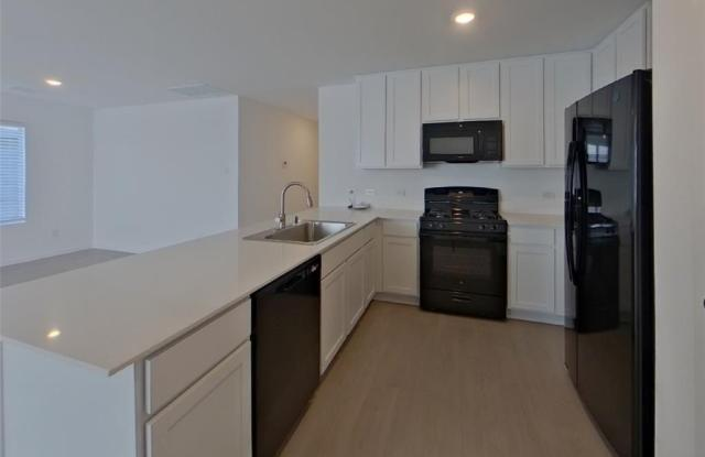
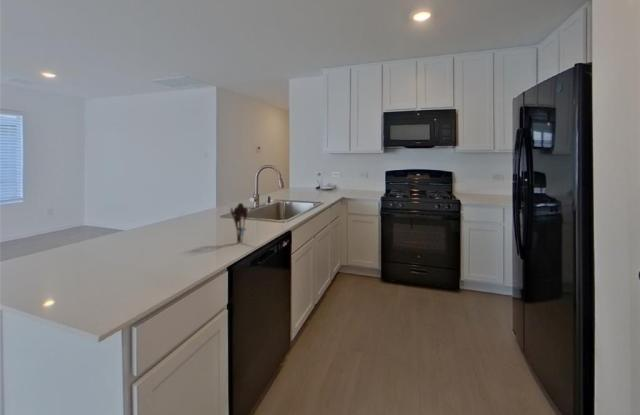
+ utensil holder [230,202,249,244]
